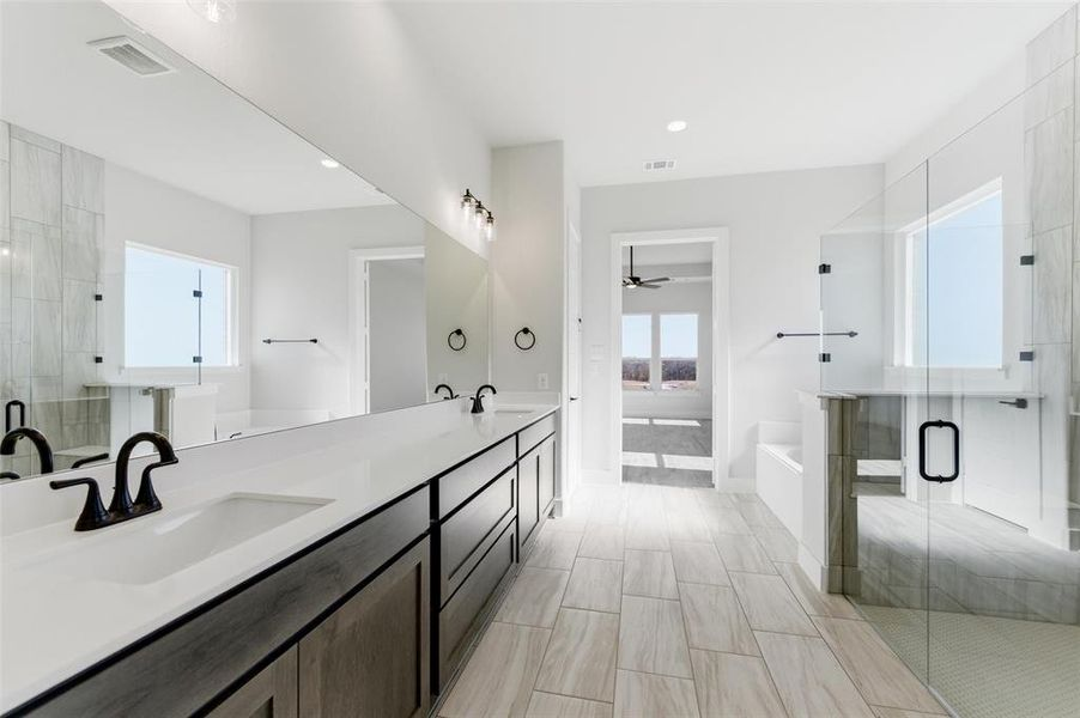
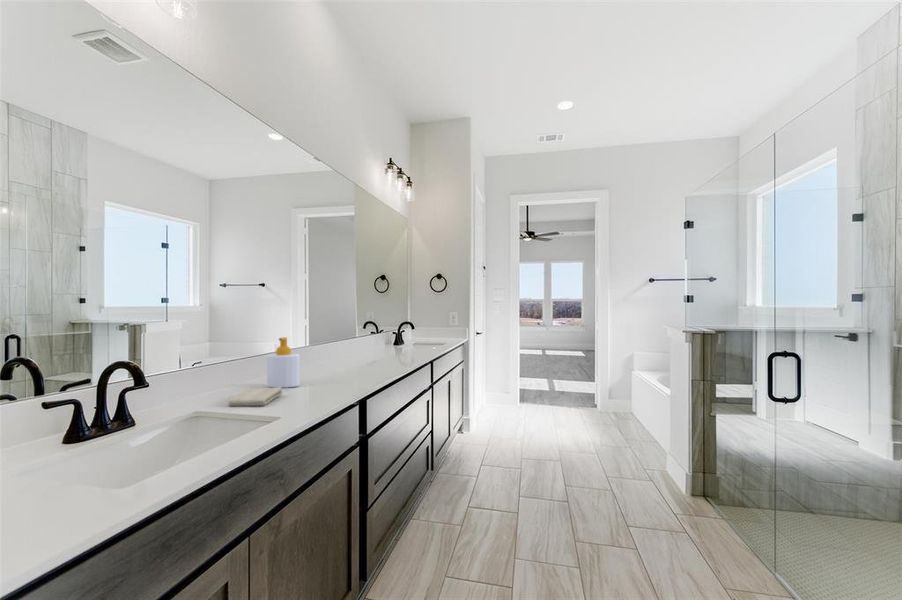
+ soap bottle [266,336,301,389]
+ washcloth [227,387,283,407]
